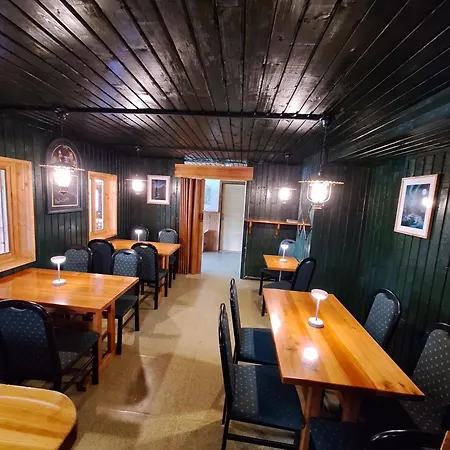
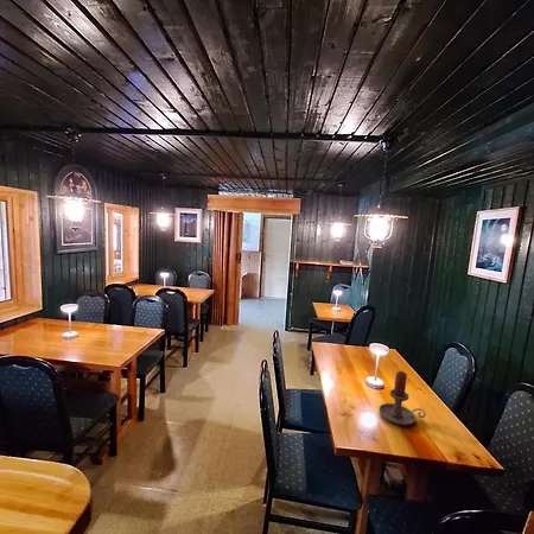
+ candle holder [379,370,427,426]
